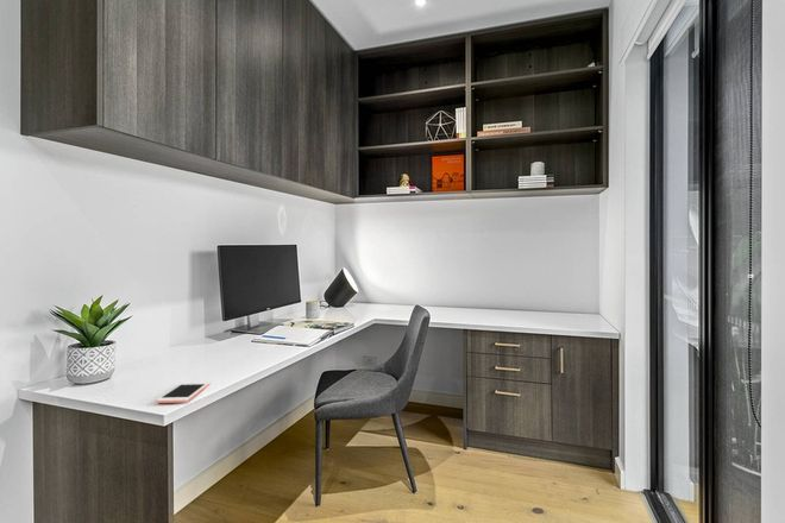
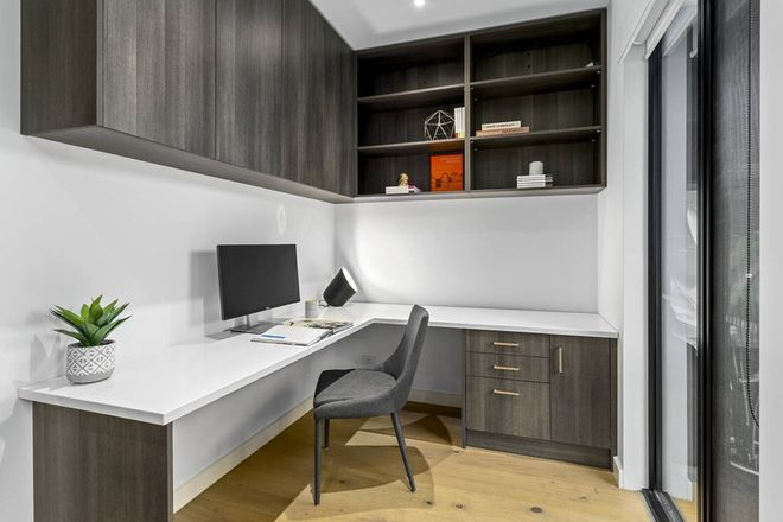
- cell phone [156,380,211,404]
